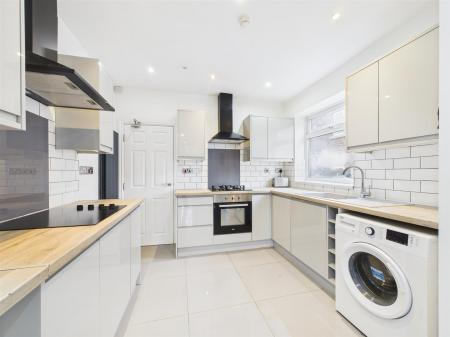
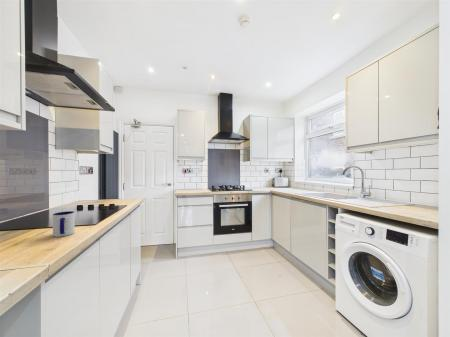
+ mug [52,210,76,238]
